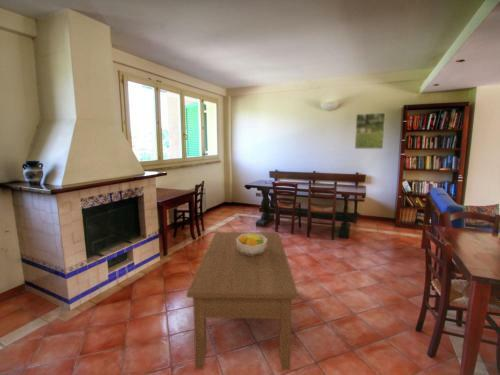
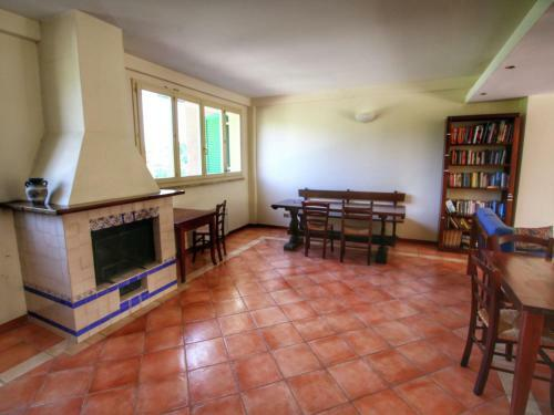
- fruit bowl [236,233,267,255]
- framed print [354,112,386,150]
- coffee table [186,231,299,371]
